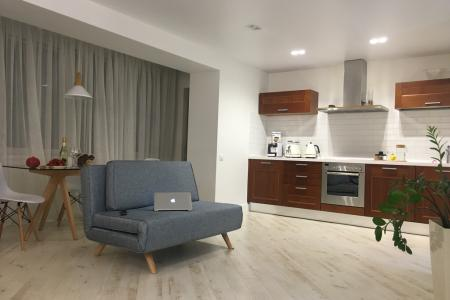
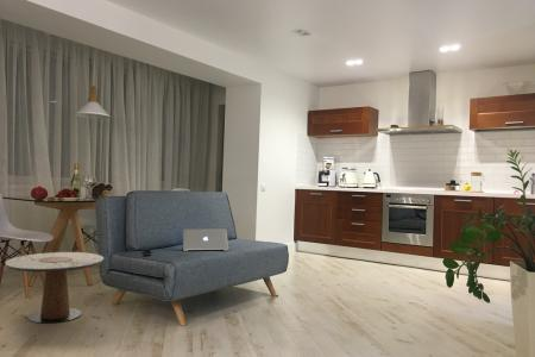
+ side table [4,251,105,325]
